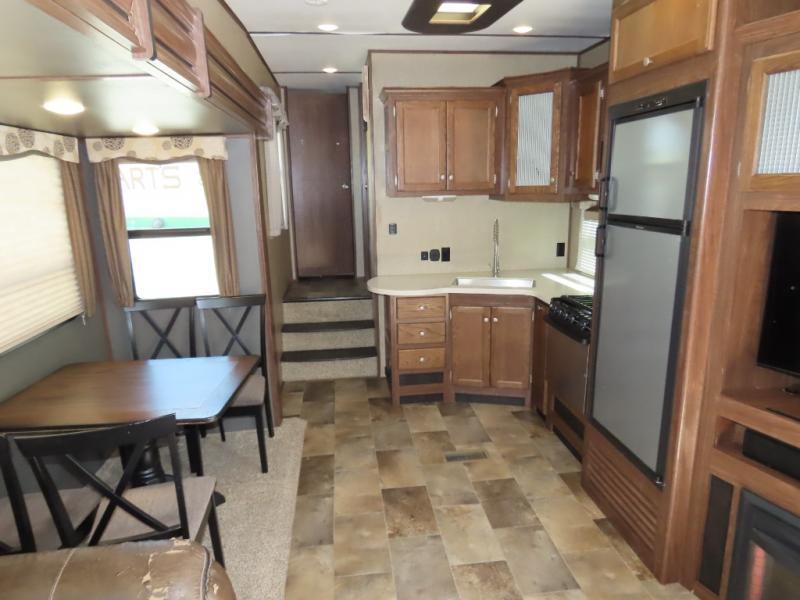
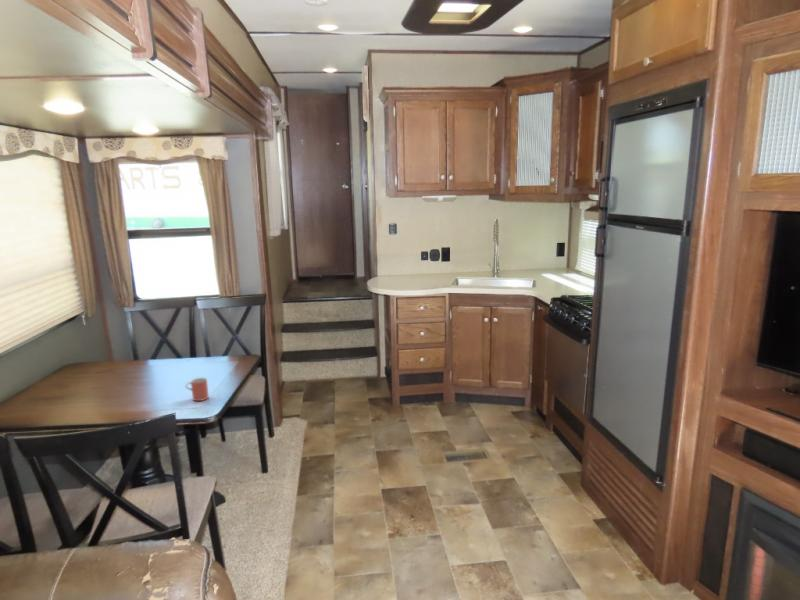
+ cup [185,377,210,402]
